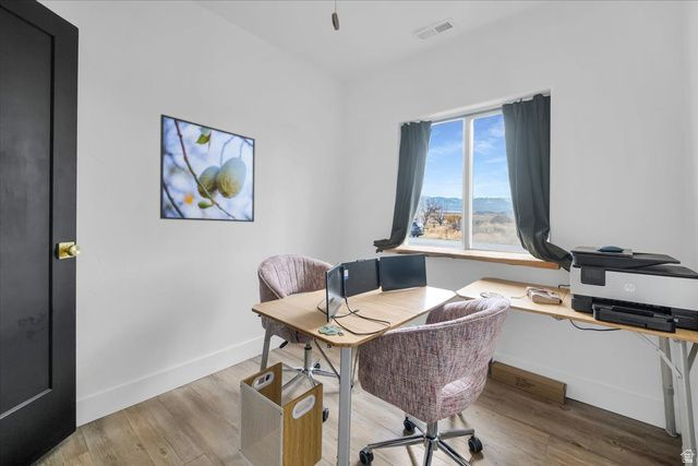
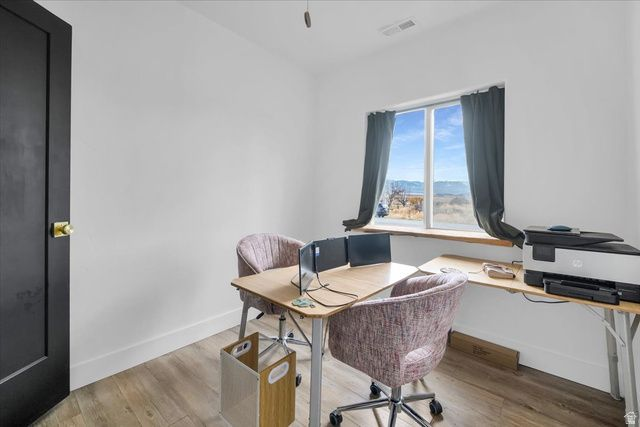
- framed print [159,113,256,223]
